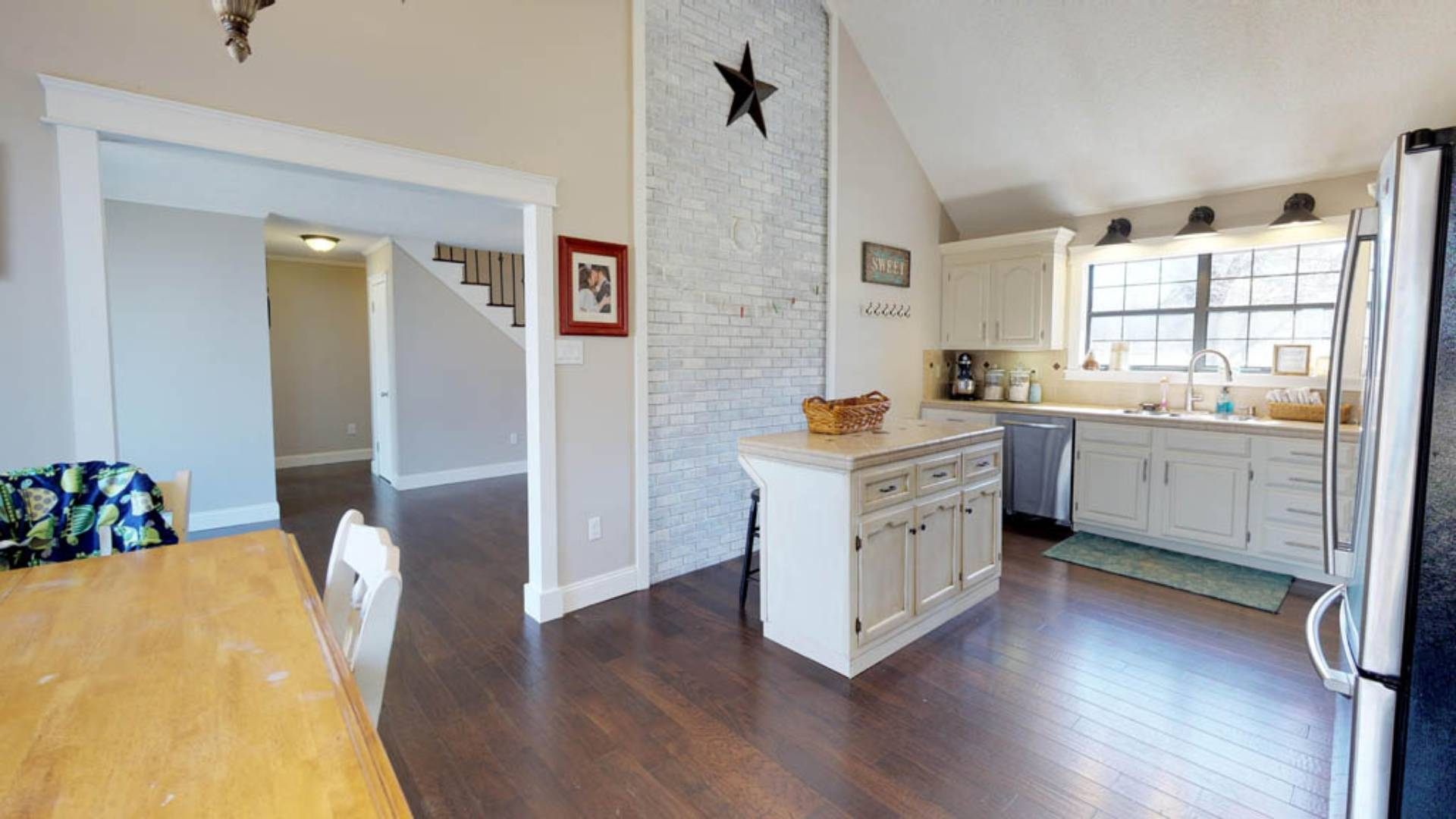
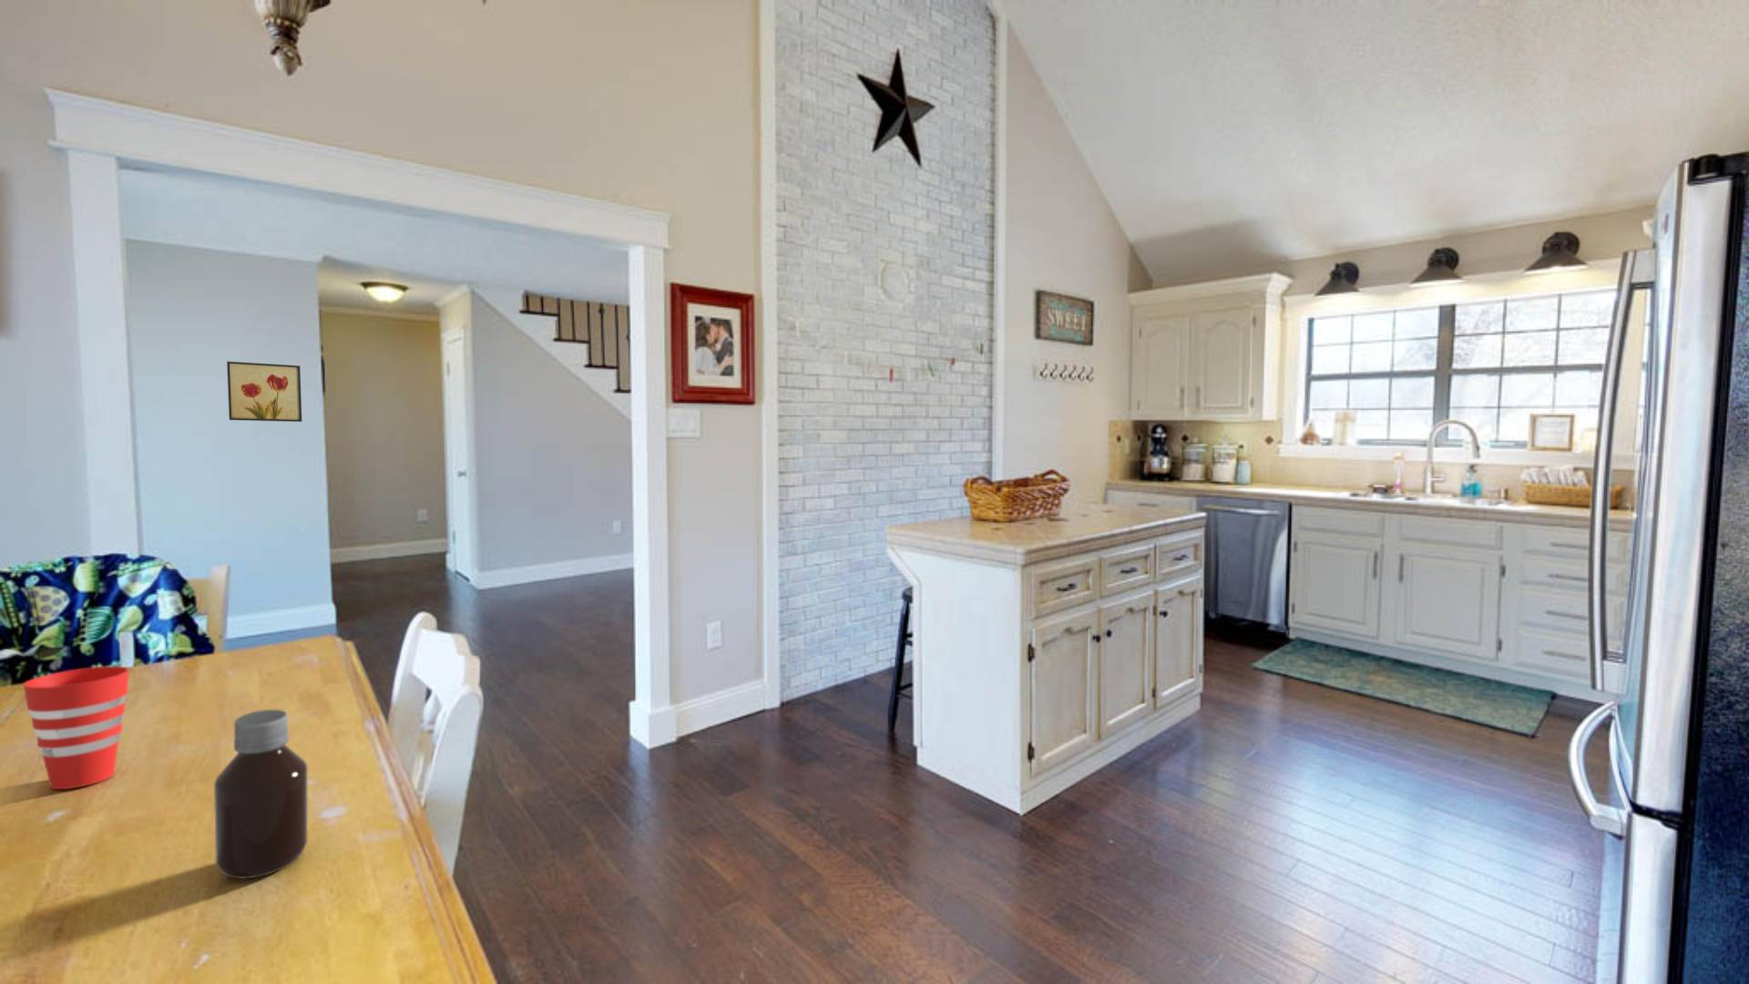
+ cup [23,666,130,789]
+ wall art [226,360,303,423]
+ bottle [213,709,309,879]
